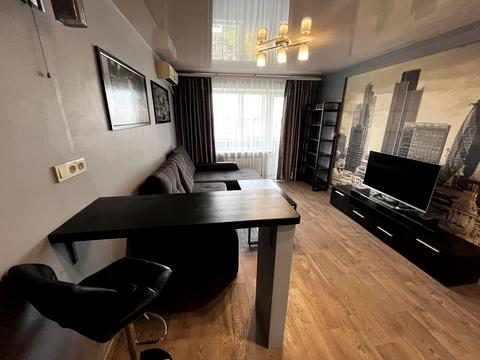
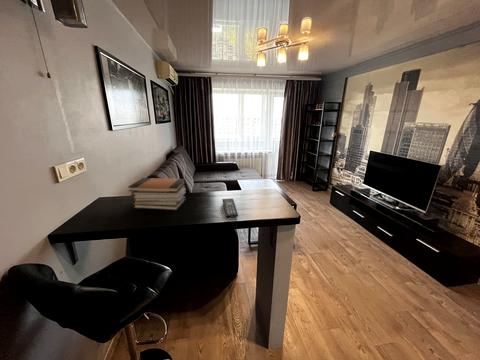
+ remote control [221,198,239,219]
+ book stack [127,177,187,211]
